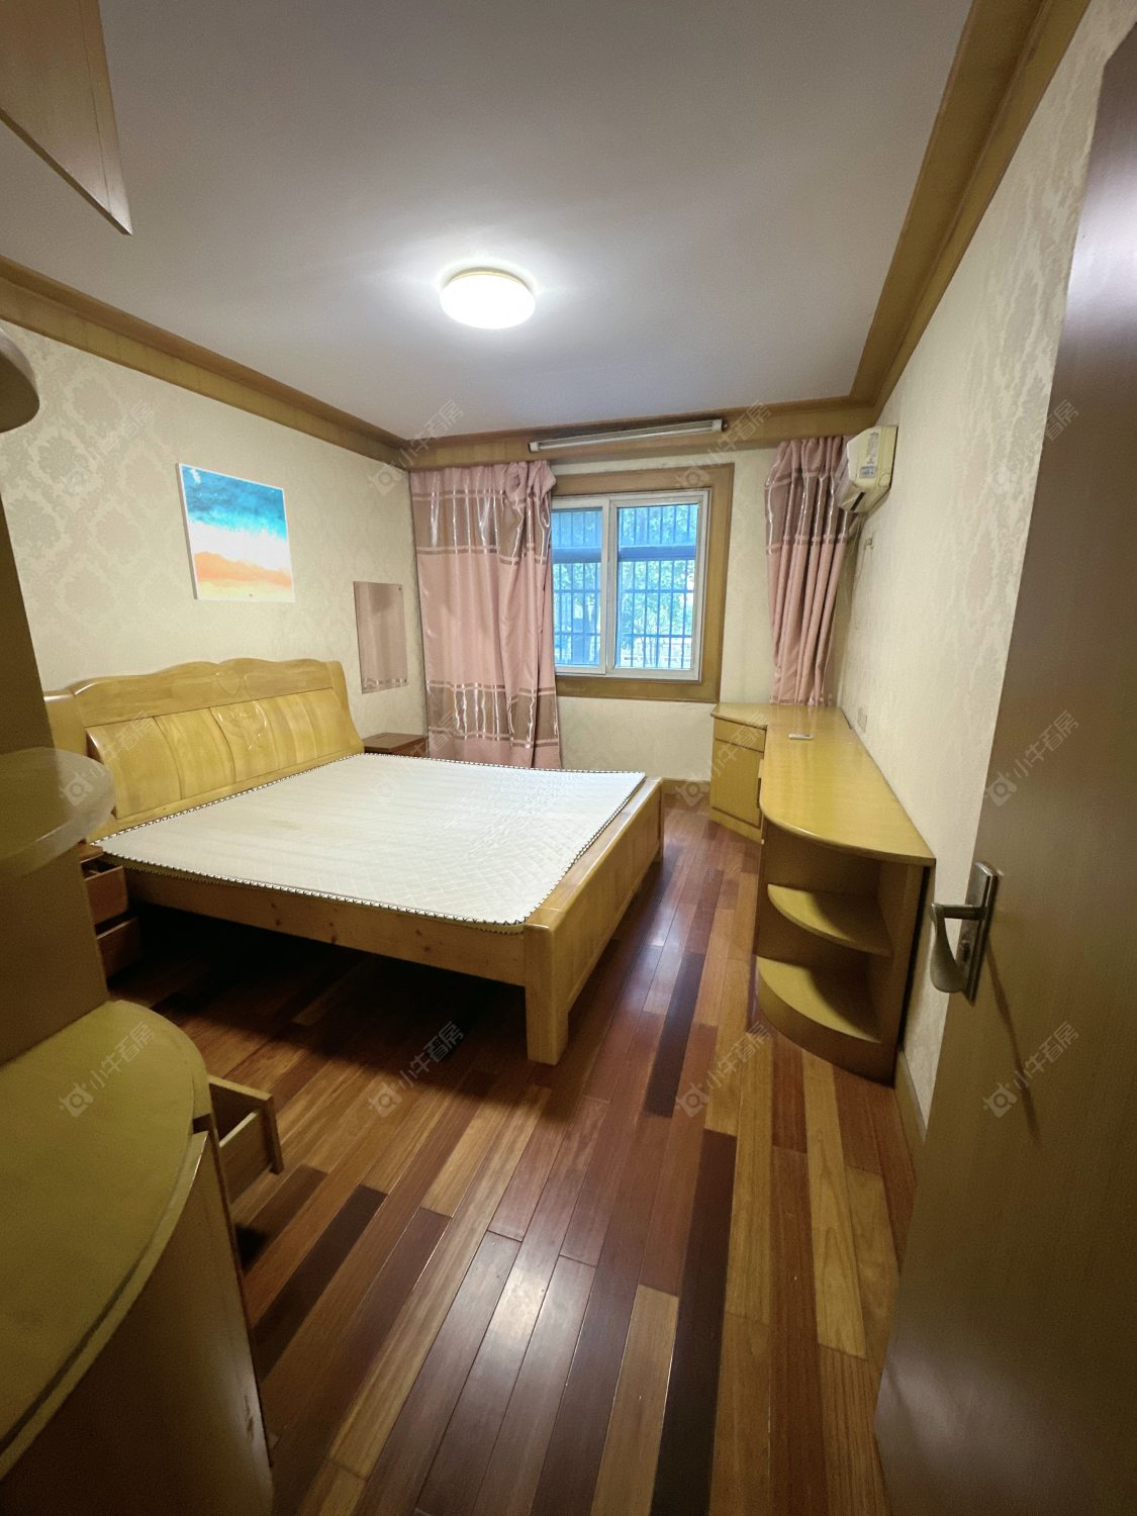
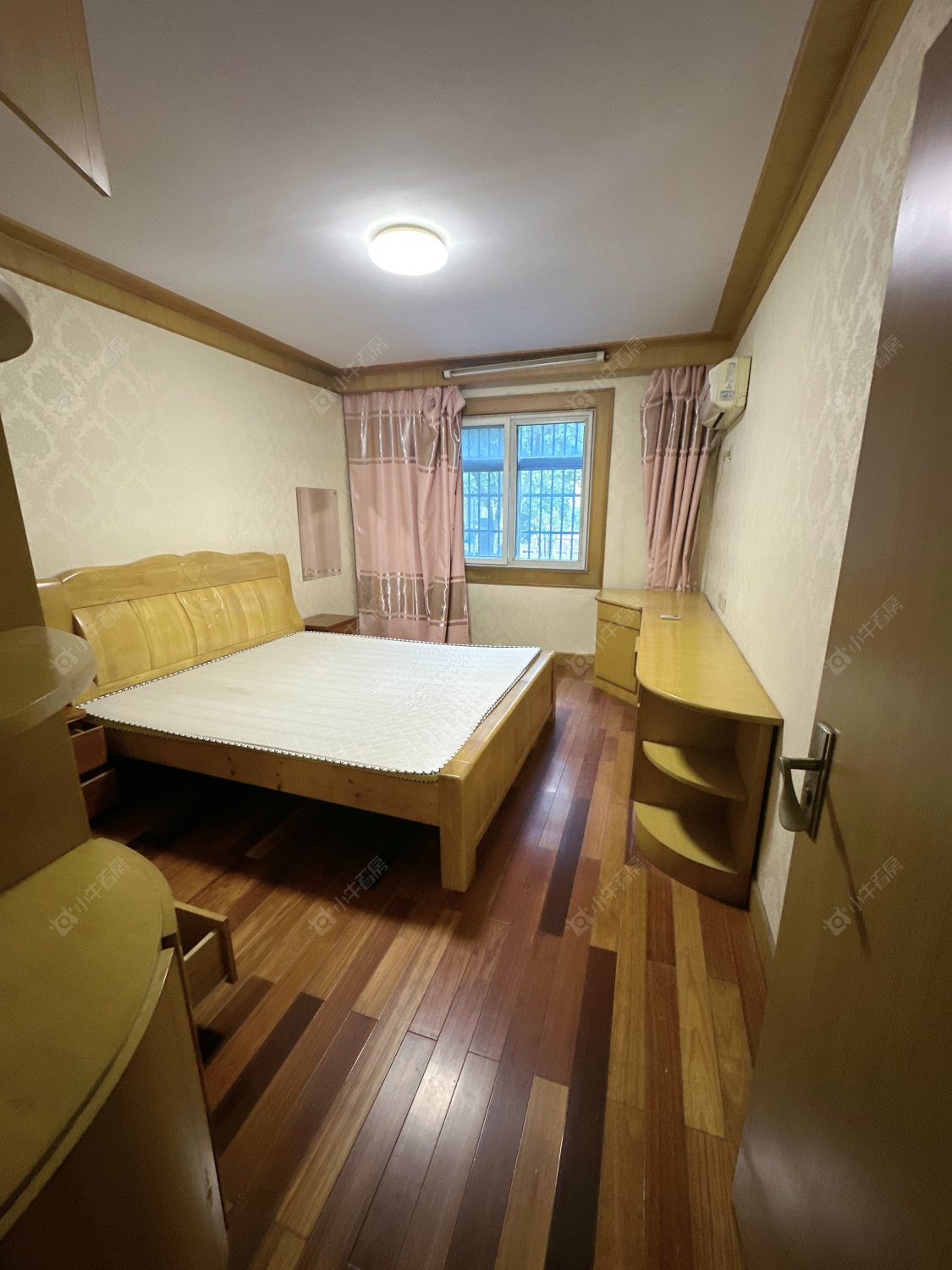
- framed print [174,462,296,603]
